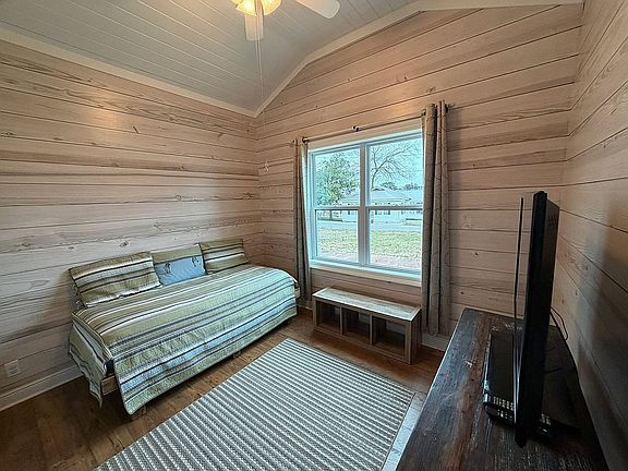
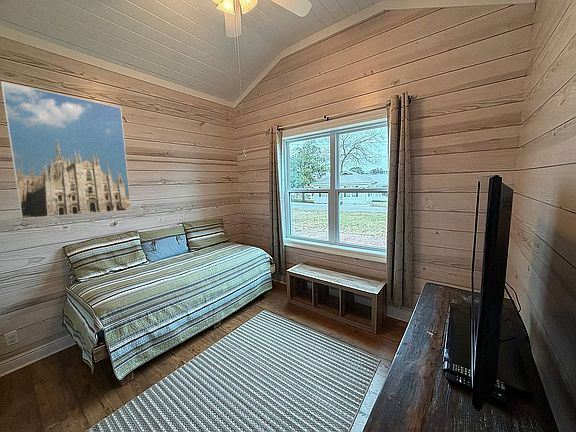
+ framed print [0,80,132,220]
